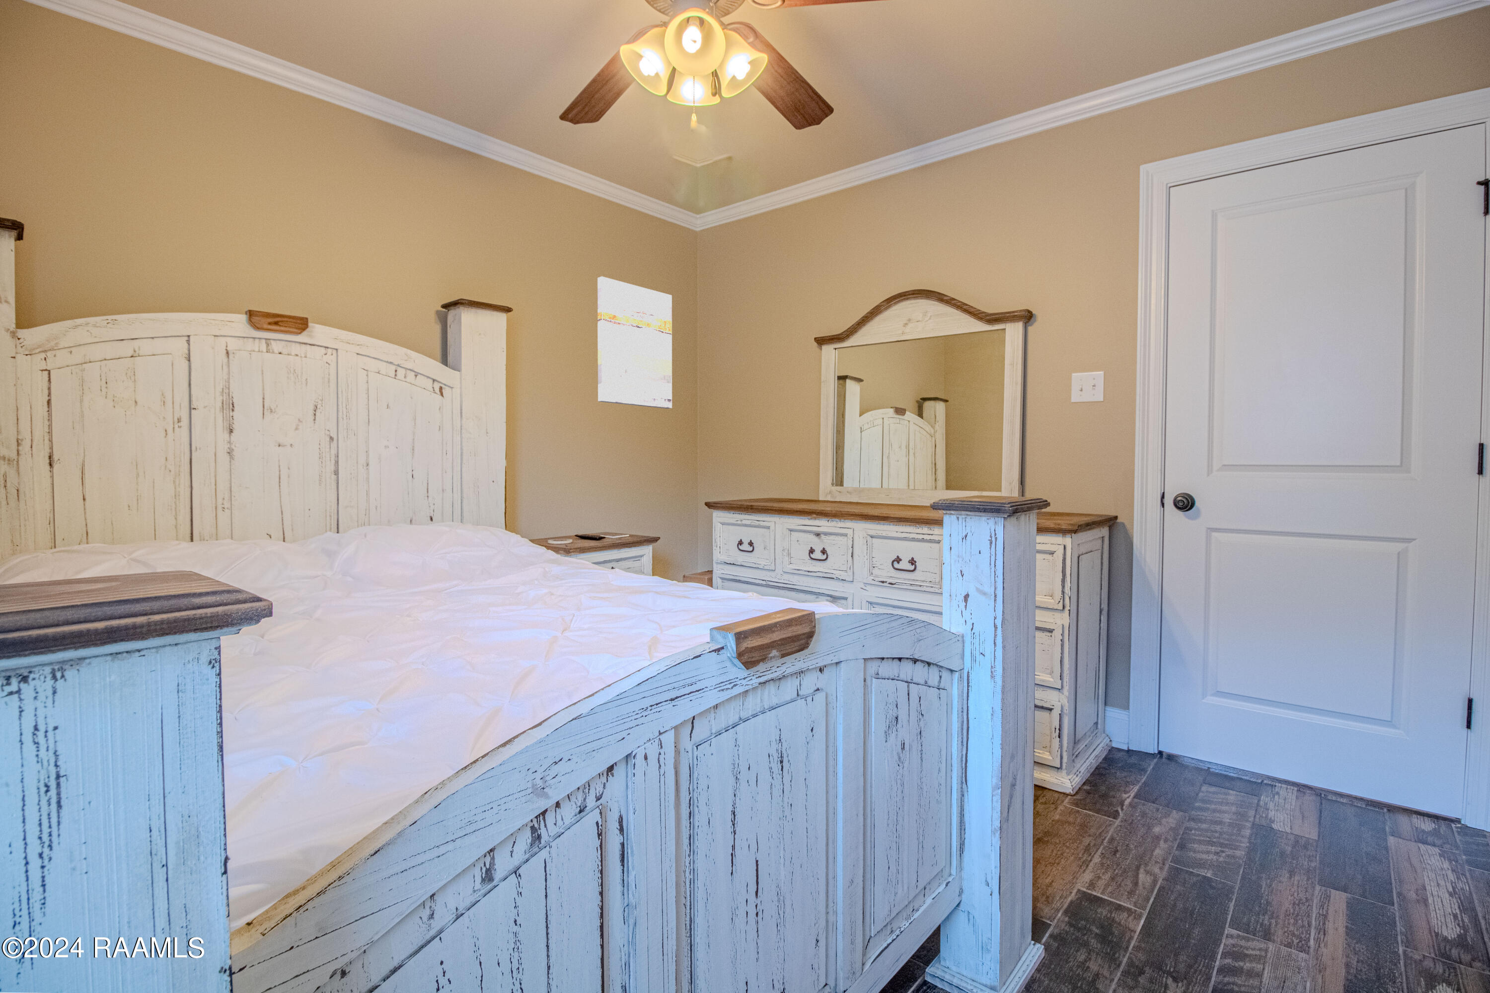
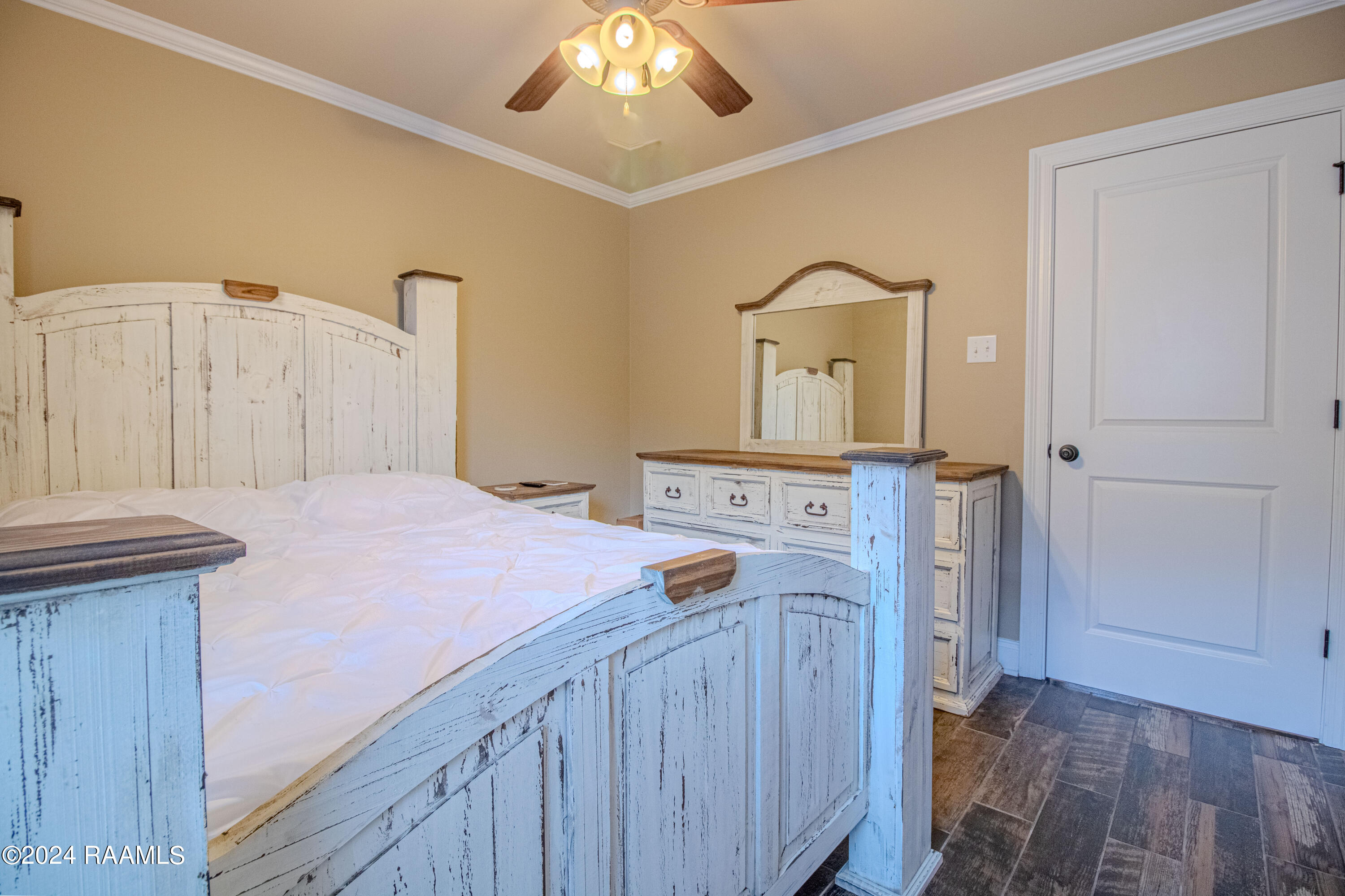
- wall art [597,276,672,409]
